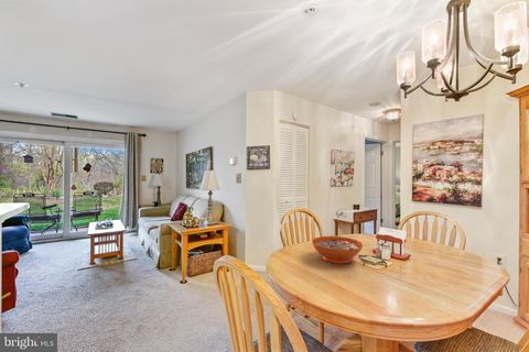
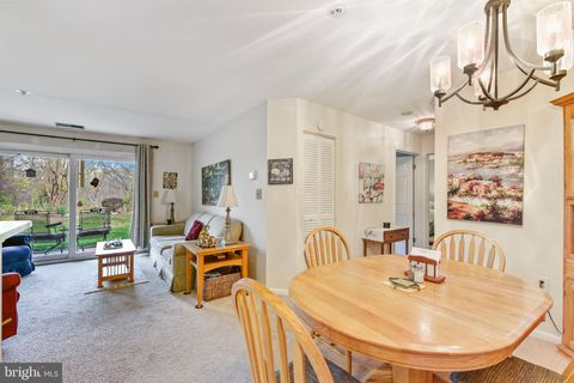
- decorative bowl [311,235,364,264]
